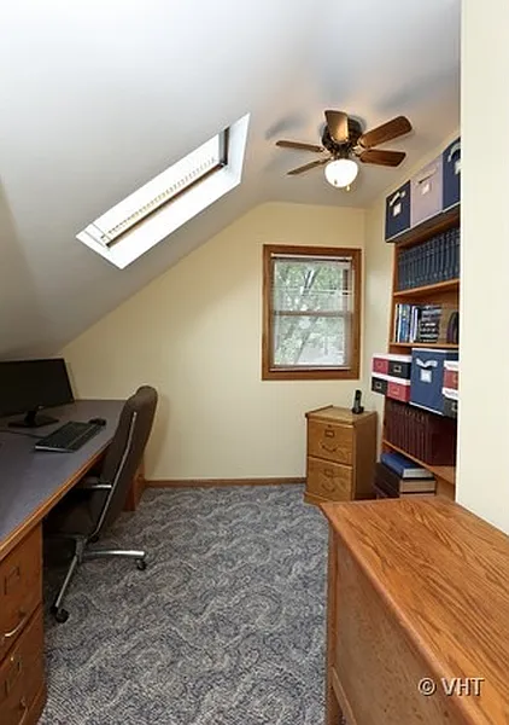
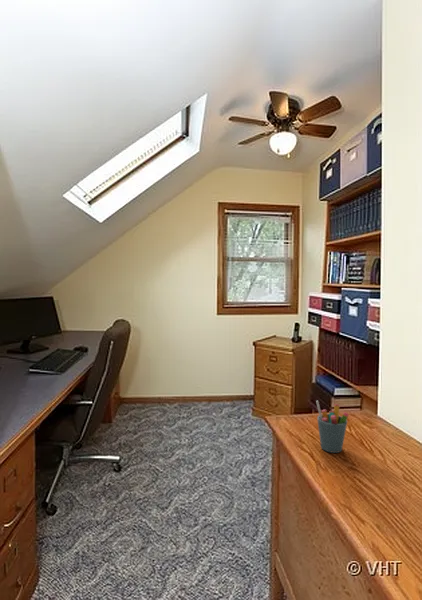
+ pen holder [315,399,350,454]
